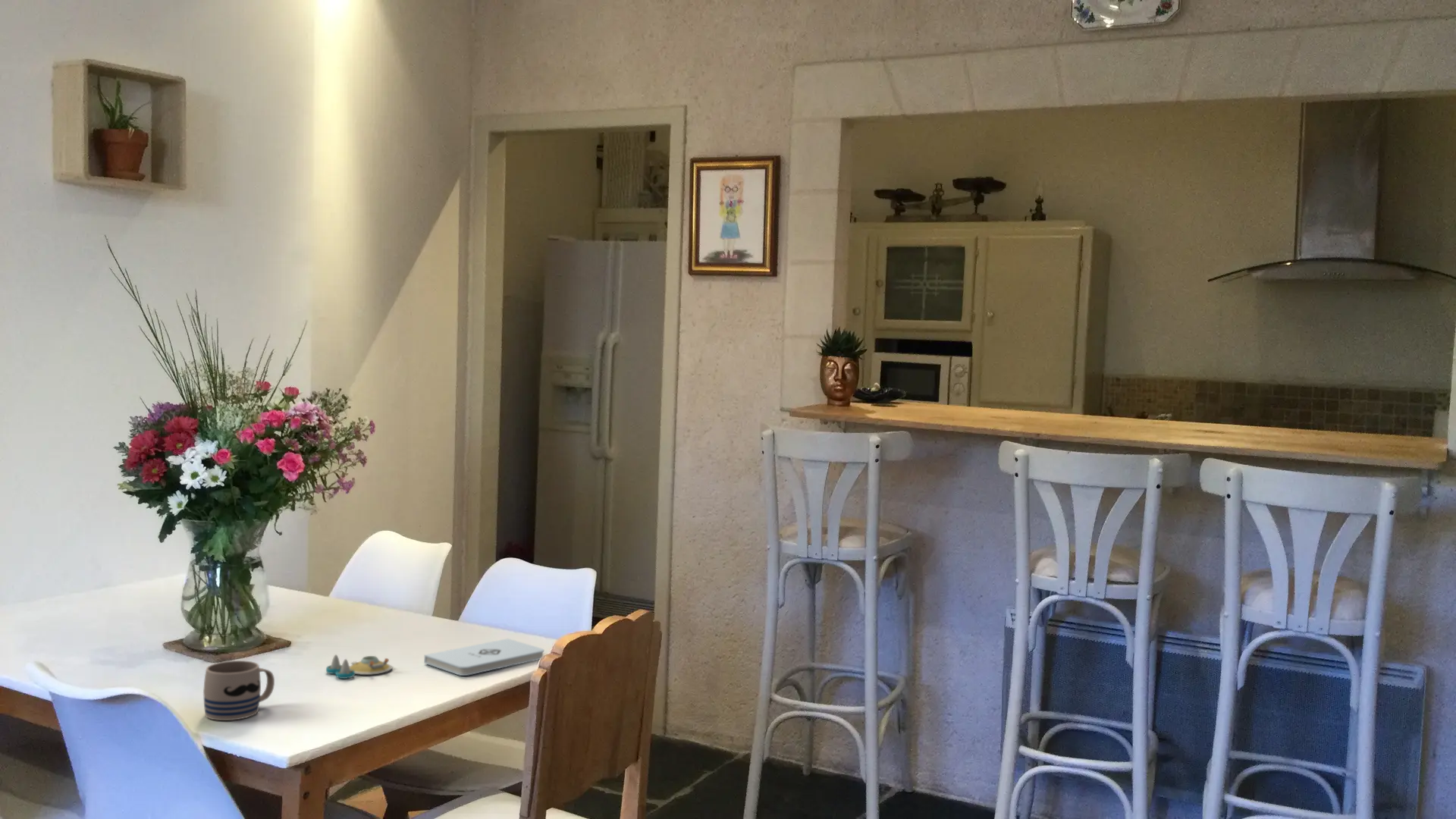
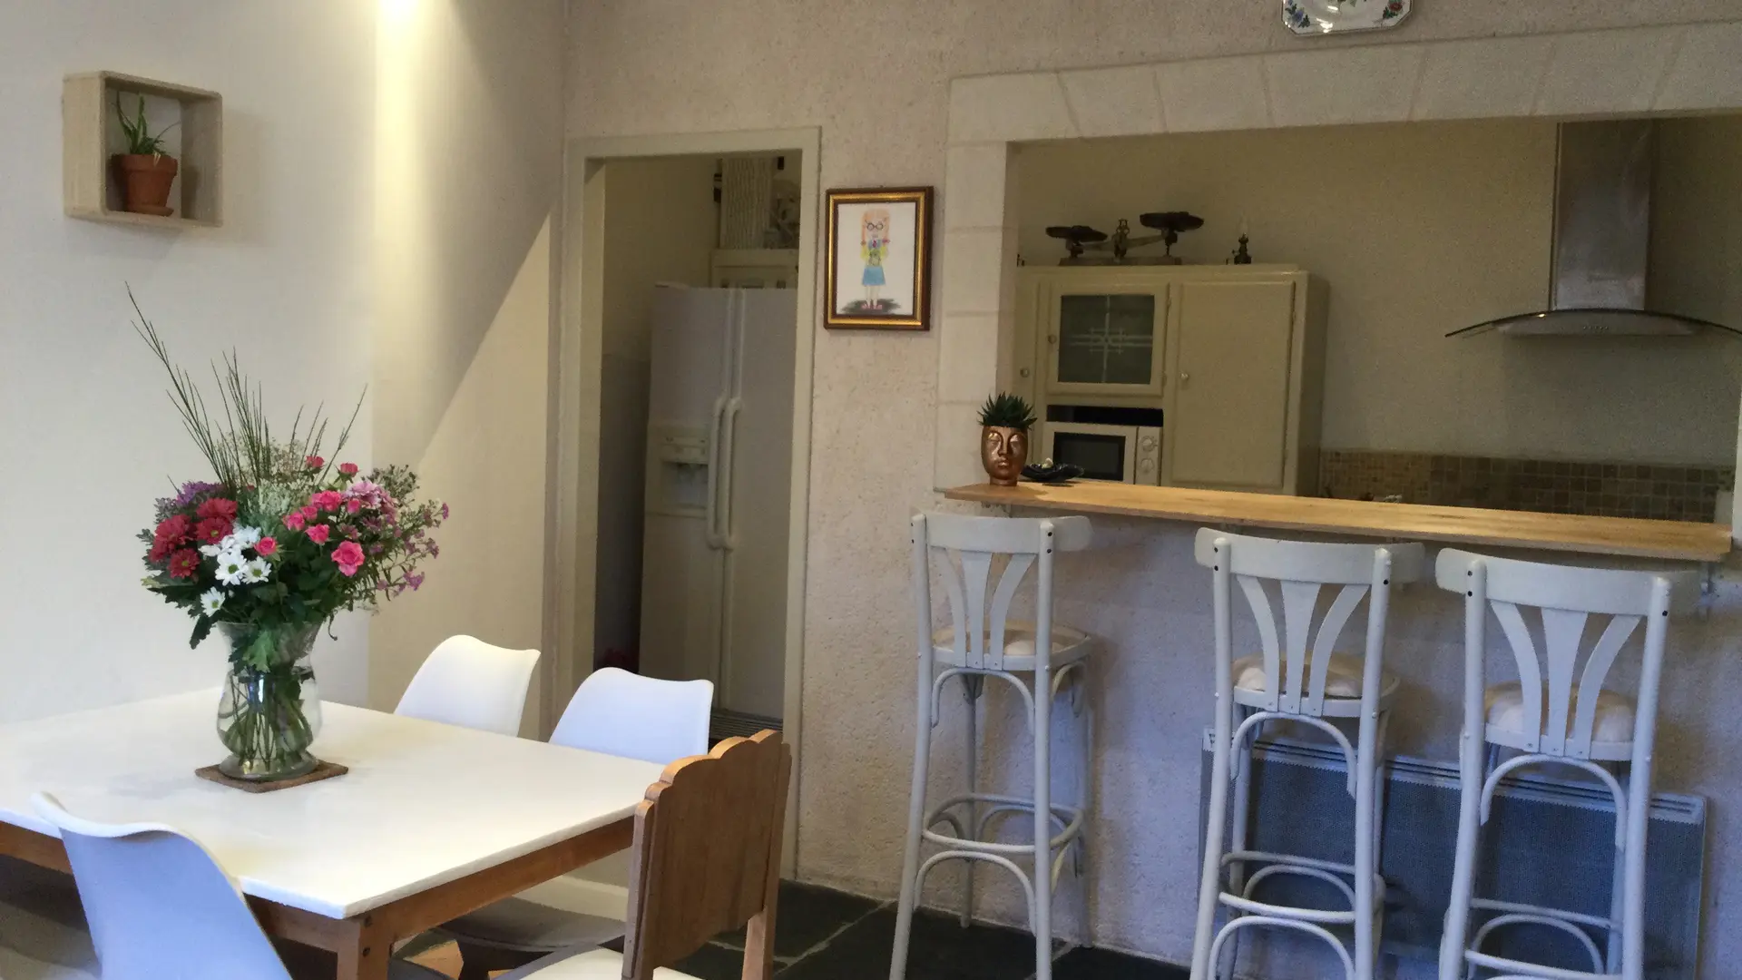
- mug [202,660,275,721]
- notepad [423,638,545,676]
- salt and pepper shaker set [325,654,393,679]
